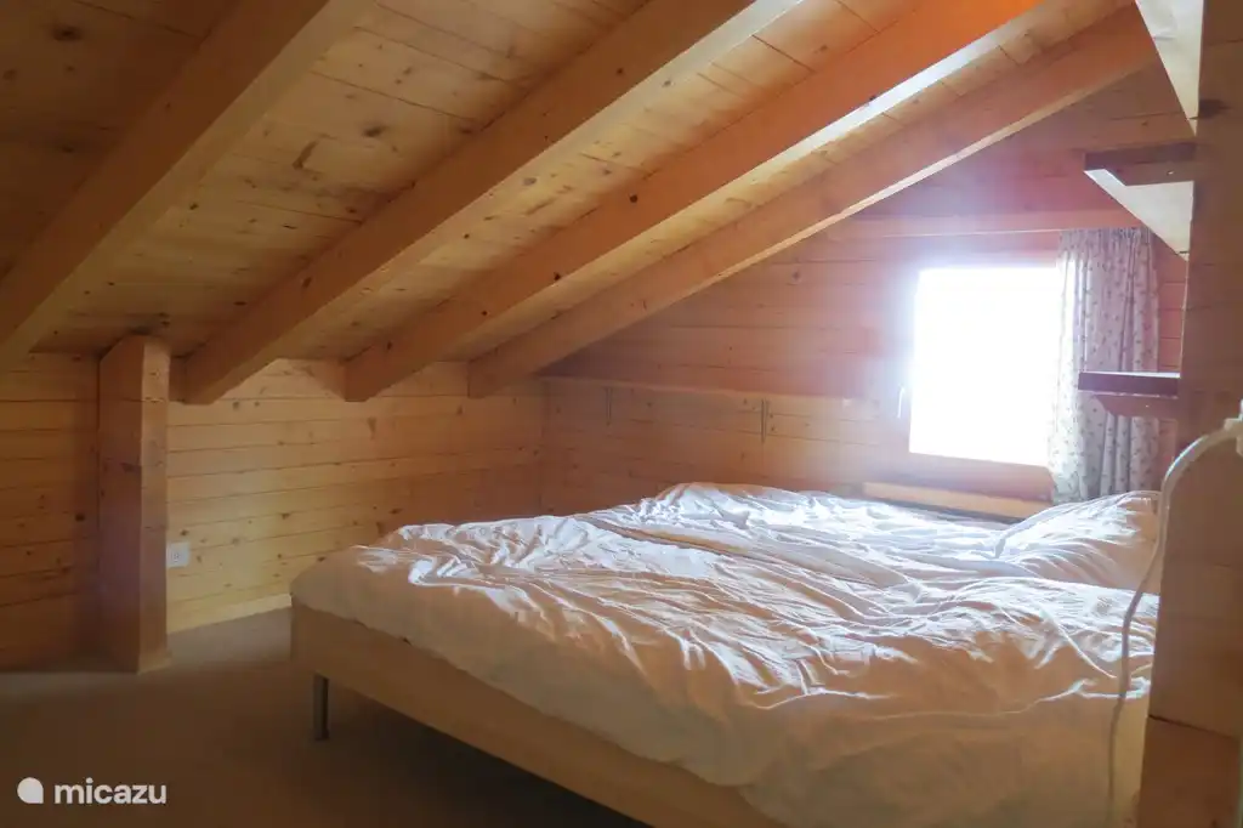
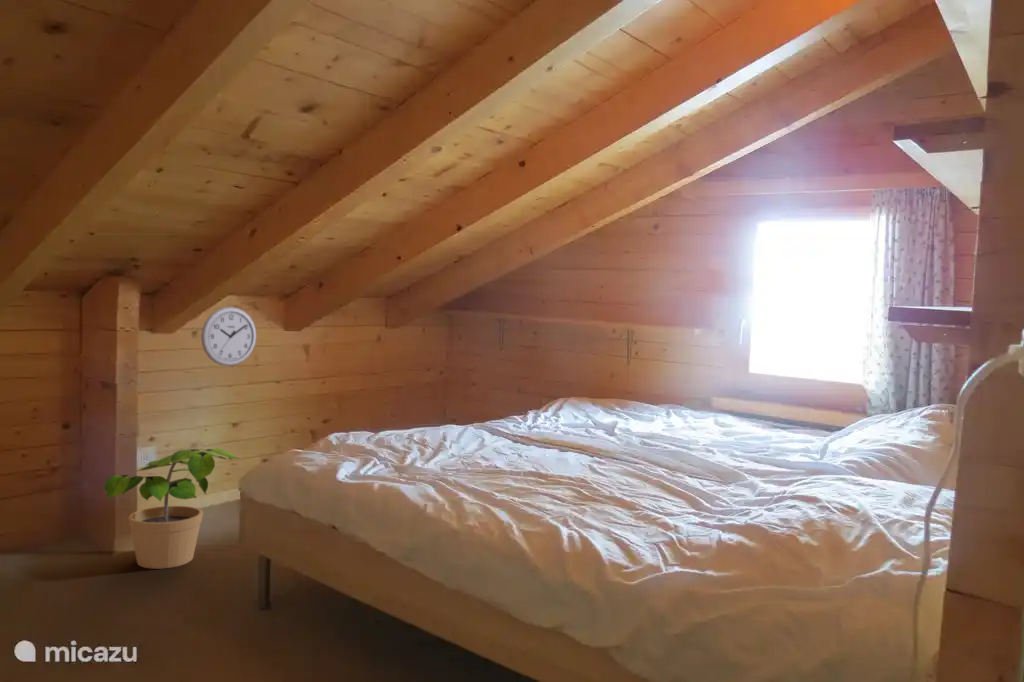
+ potted plant [104,447,240,570]
+ wall clock [200,306,258,367]
